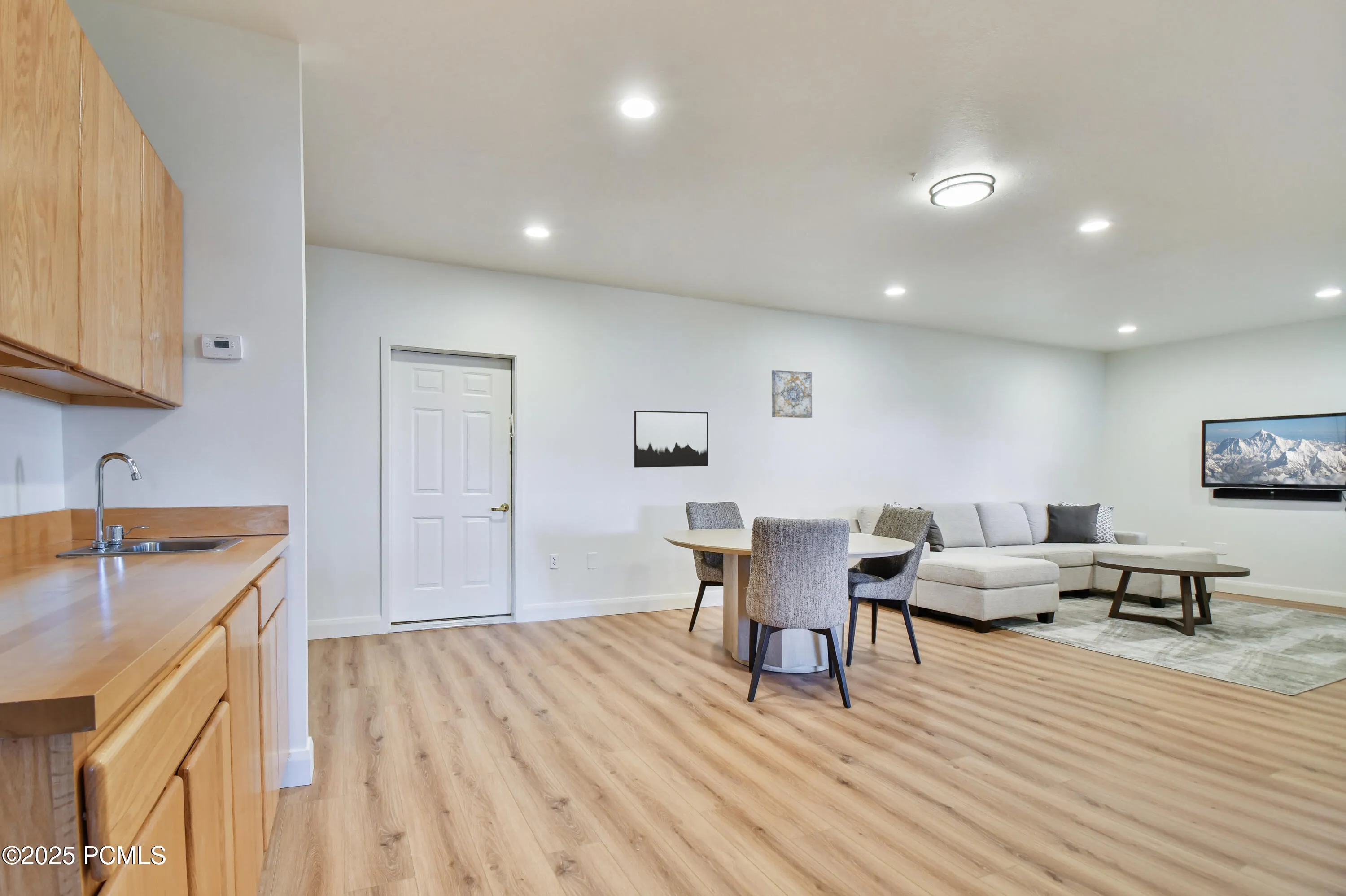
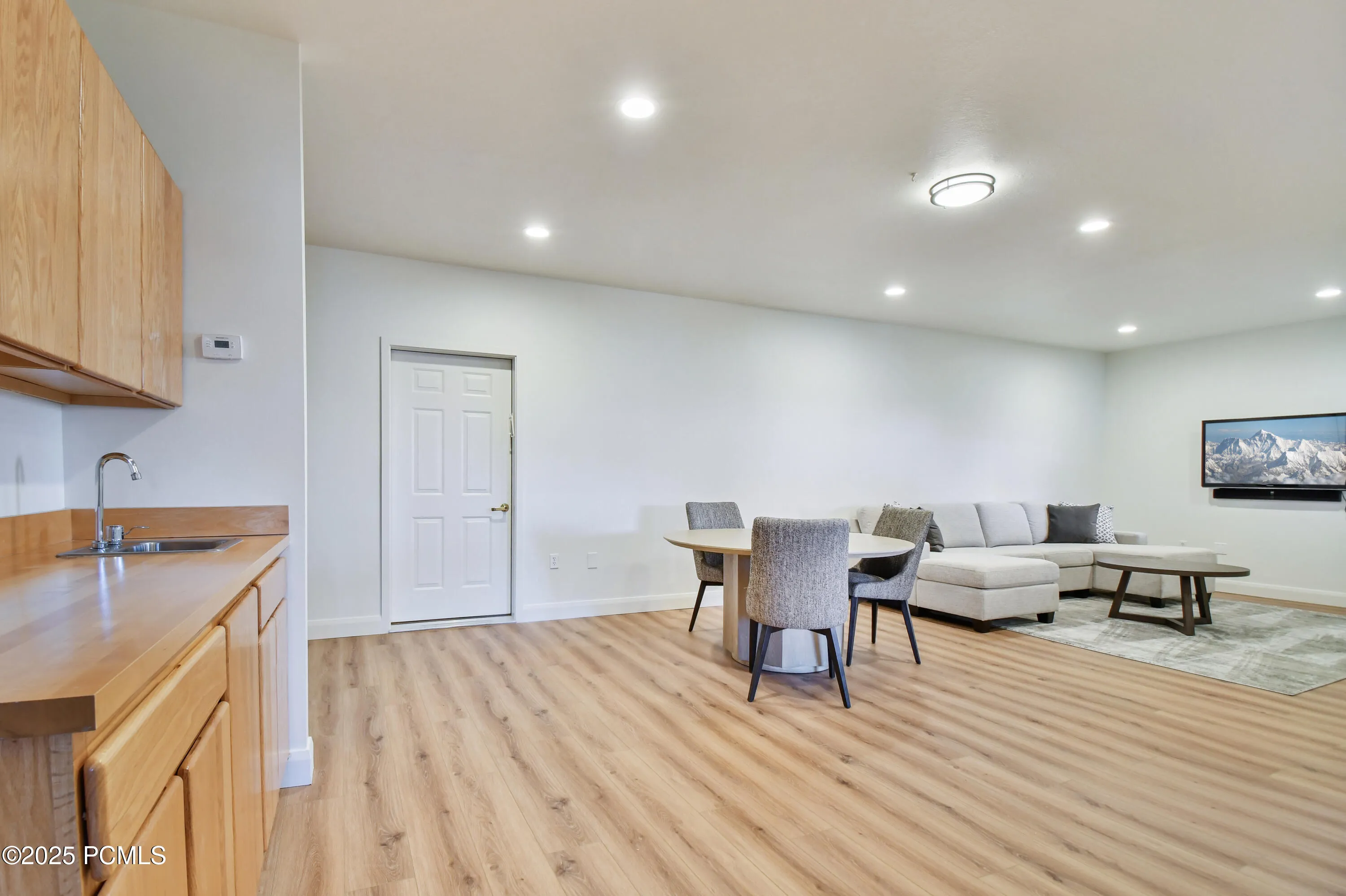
- wall art [634,410,708,468]
- wall art [771,369,813,418]
